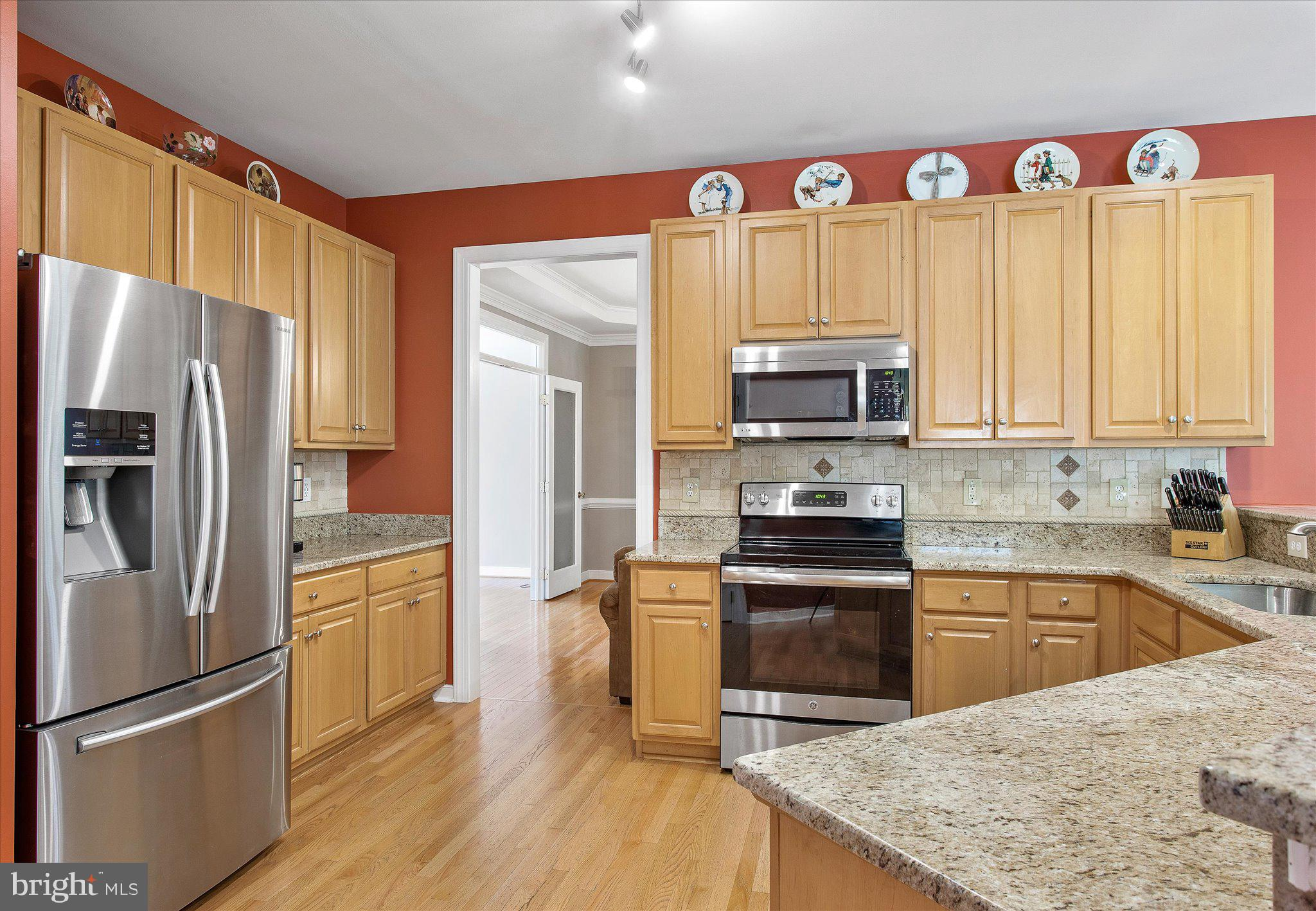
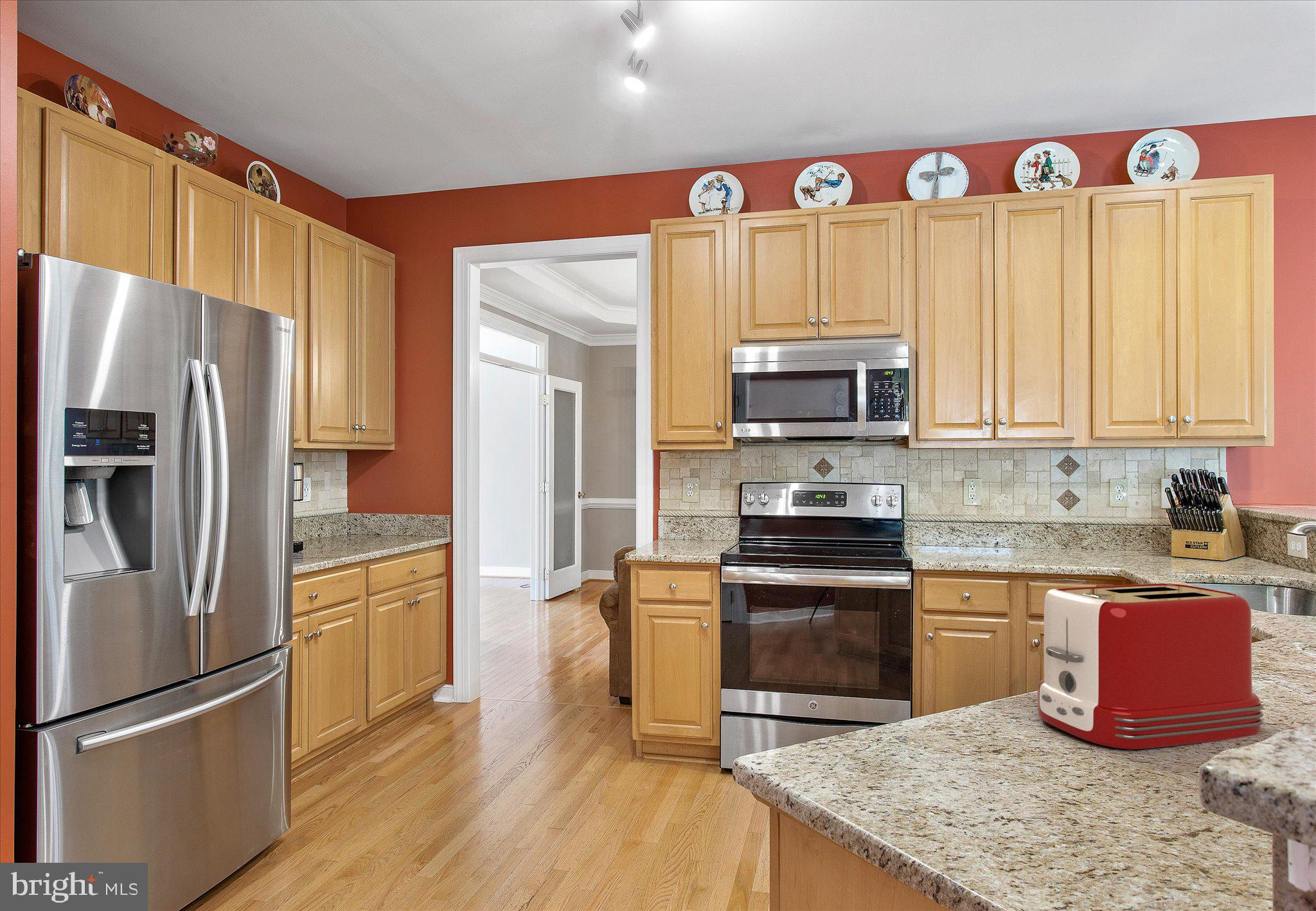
+ toaster [1036,583,1264,750]
